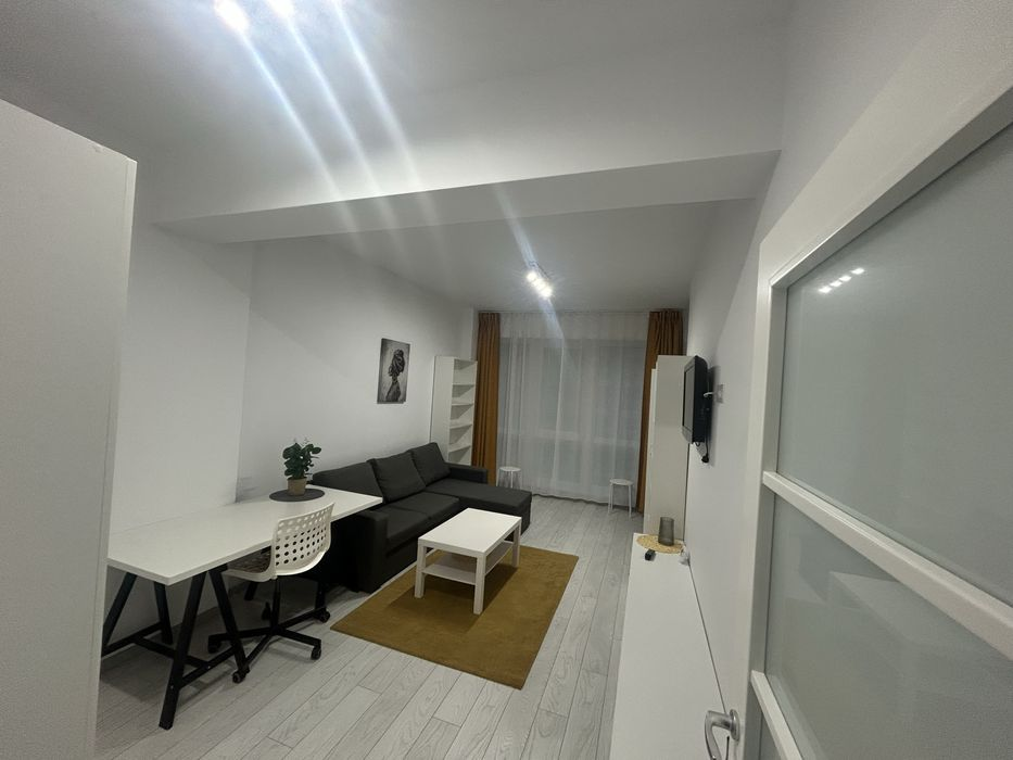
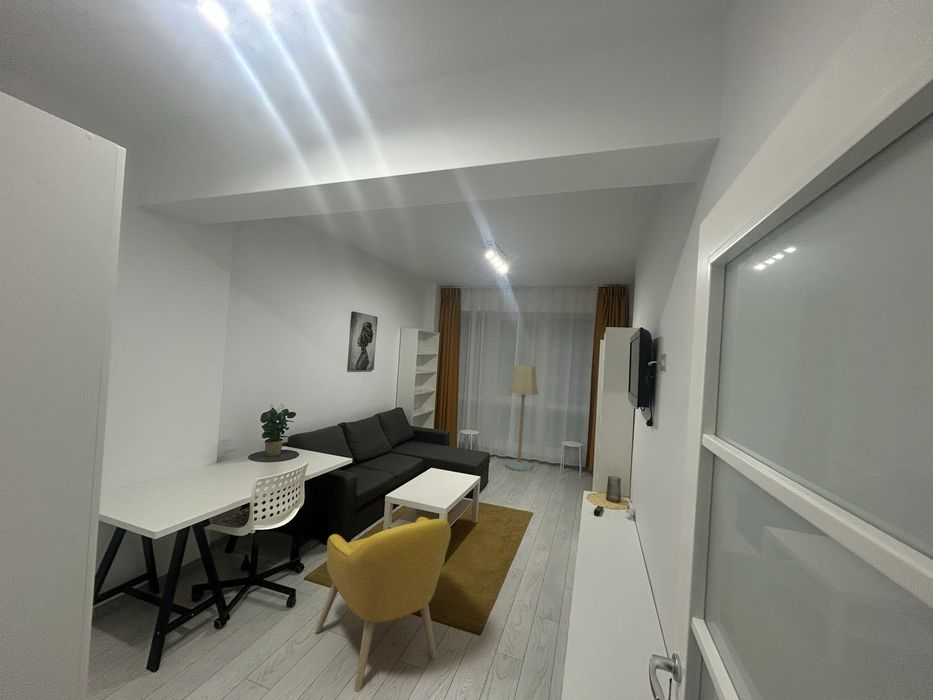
+ floor lamp [504,364,539,472]
+ armchair [314,516,452,693]
